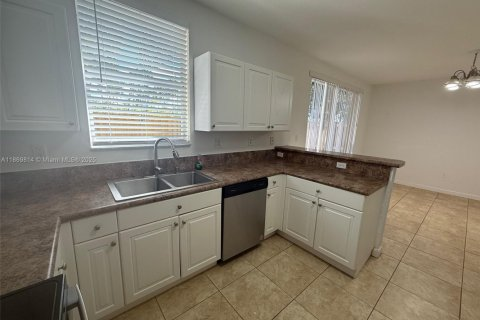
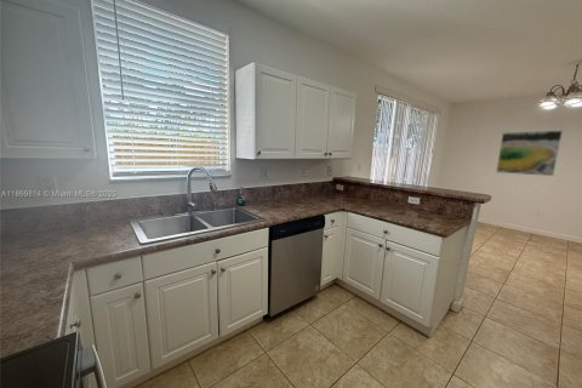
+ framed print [495,130,564,177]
